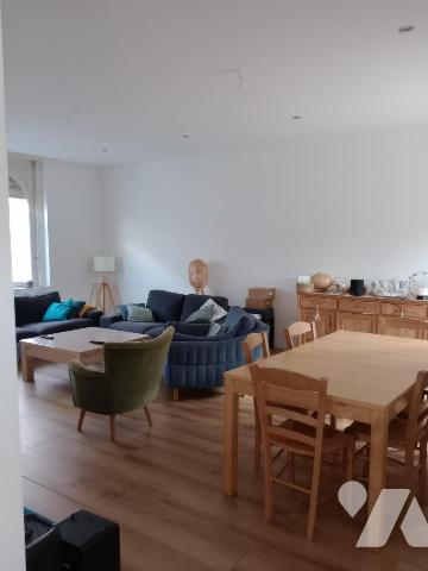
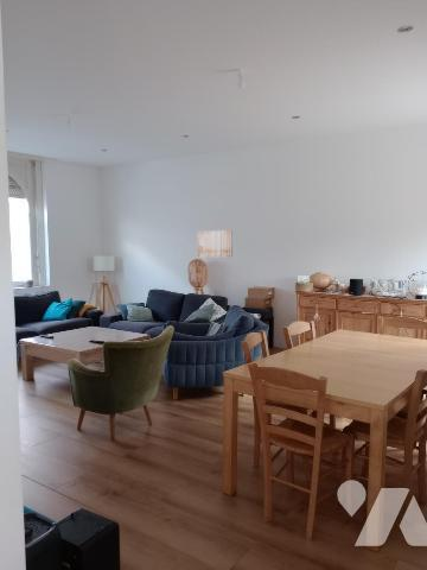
+ wall art [197,229,234,258]
